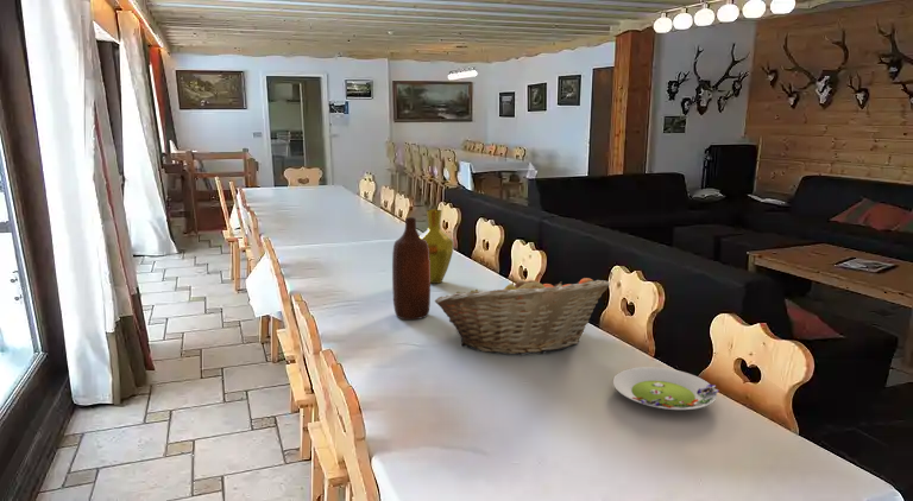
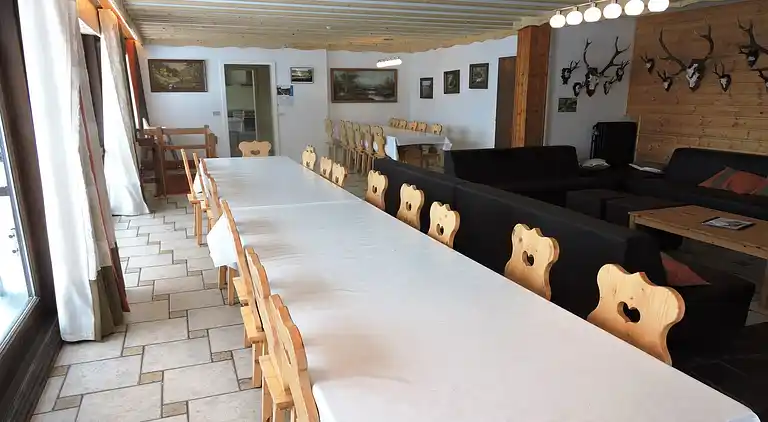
- bottle [391,216,432,321]
- vase [420,209,455,285]
- salad plate [612,366,720,411]
- fruit basket [434,273,611,356]
